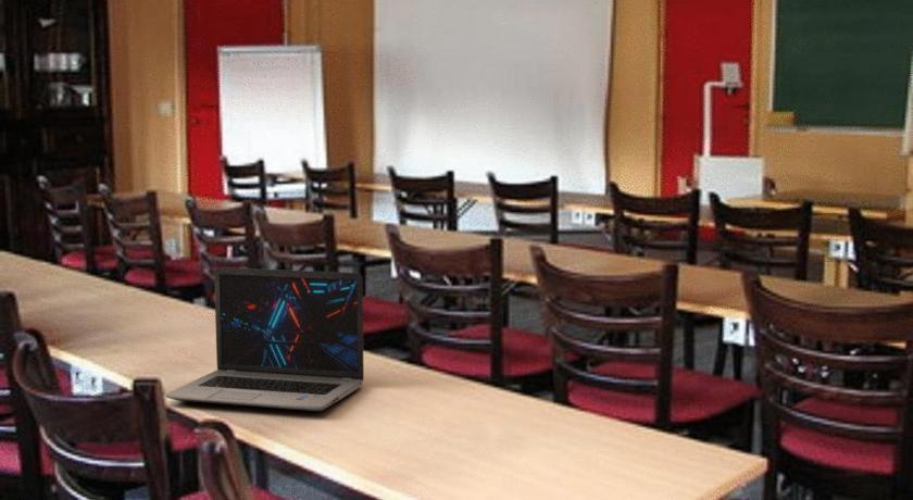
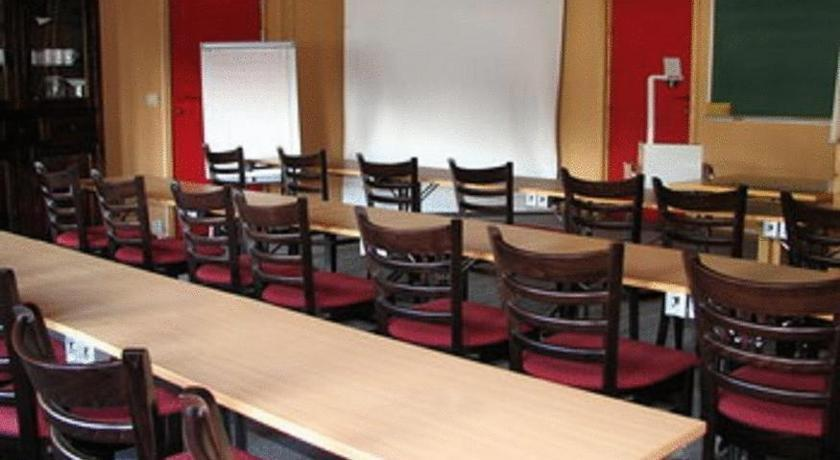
- laptop [164,266,365,412]
